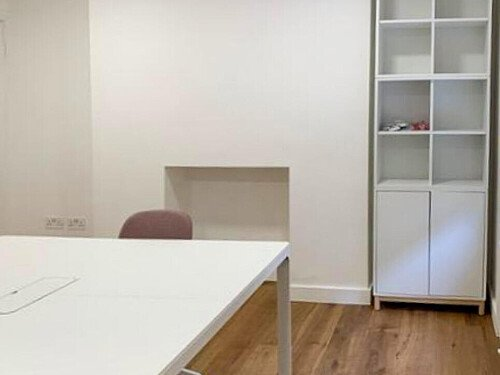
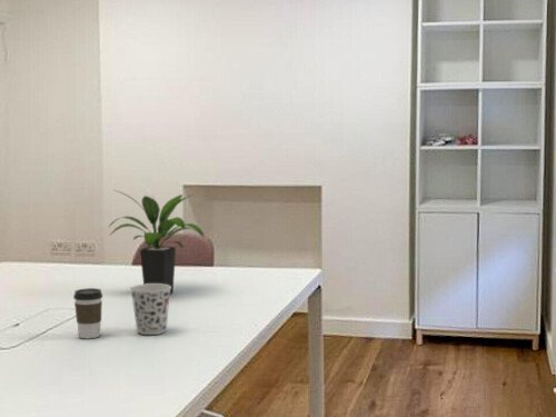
+ potted plant [107,188,206,295]
+ cup [129,284,171,336]
+ coffee cup [72,287,103,339]
